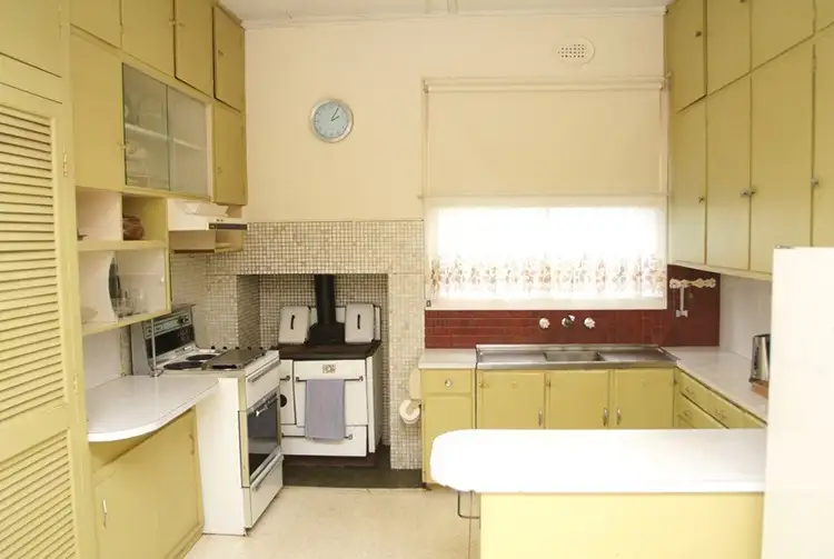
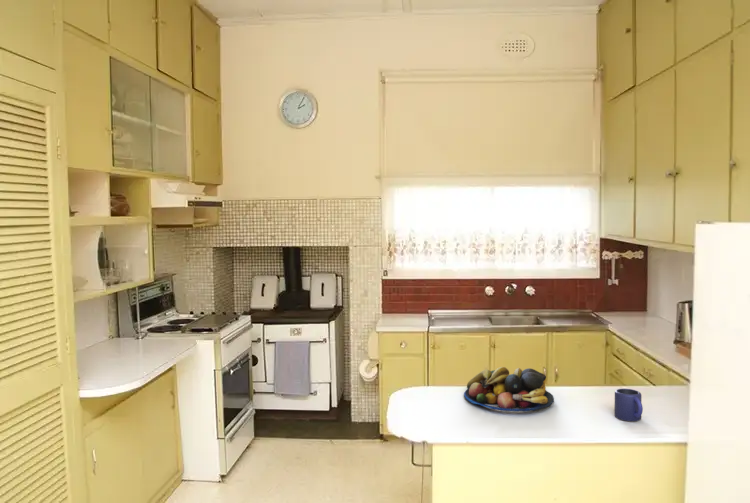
+ fruit bowl [463,366,555,412]
+ mug [614,388,644,422]
